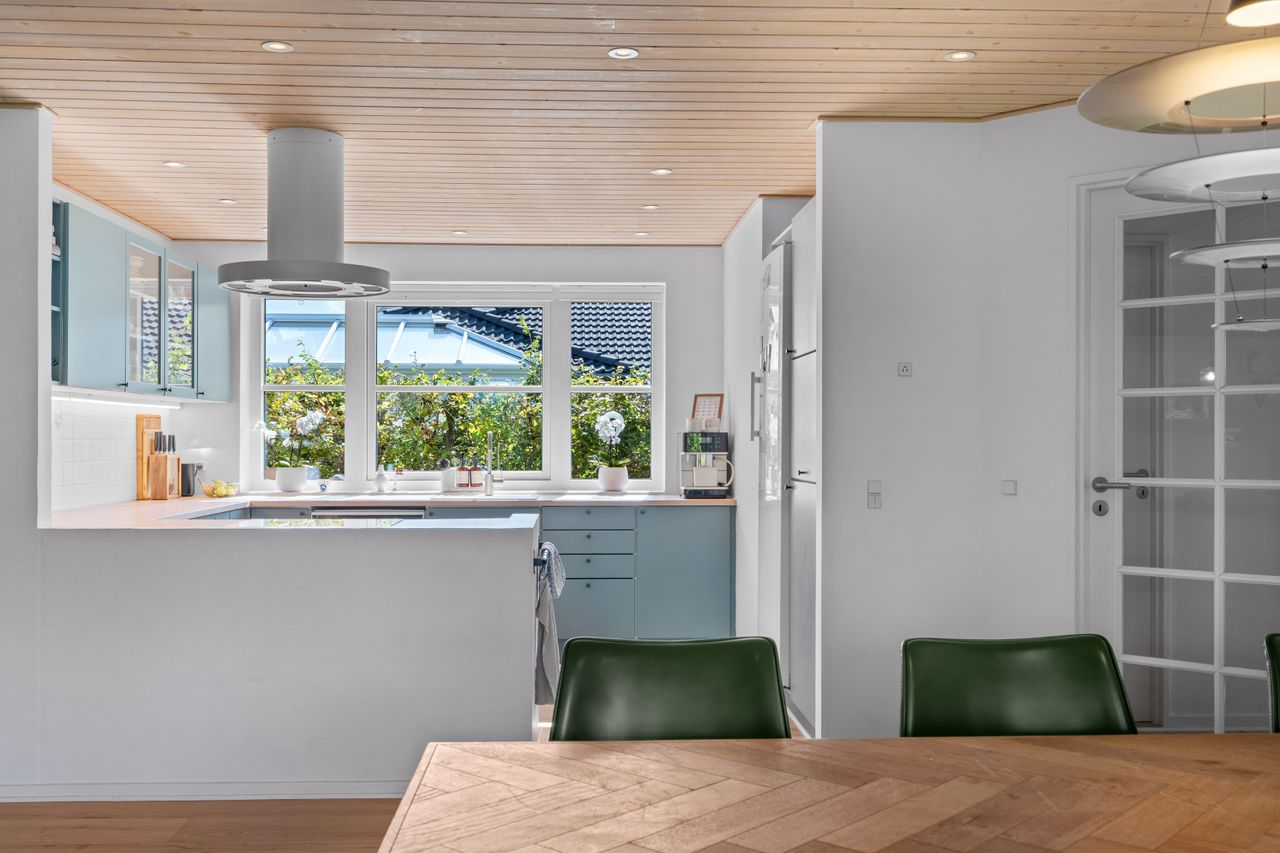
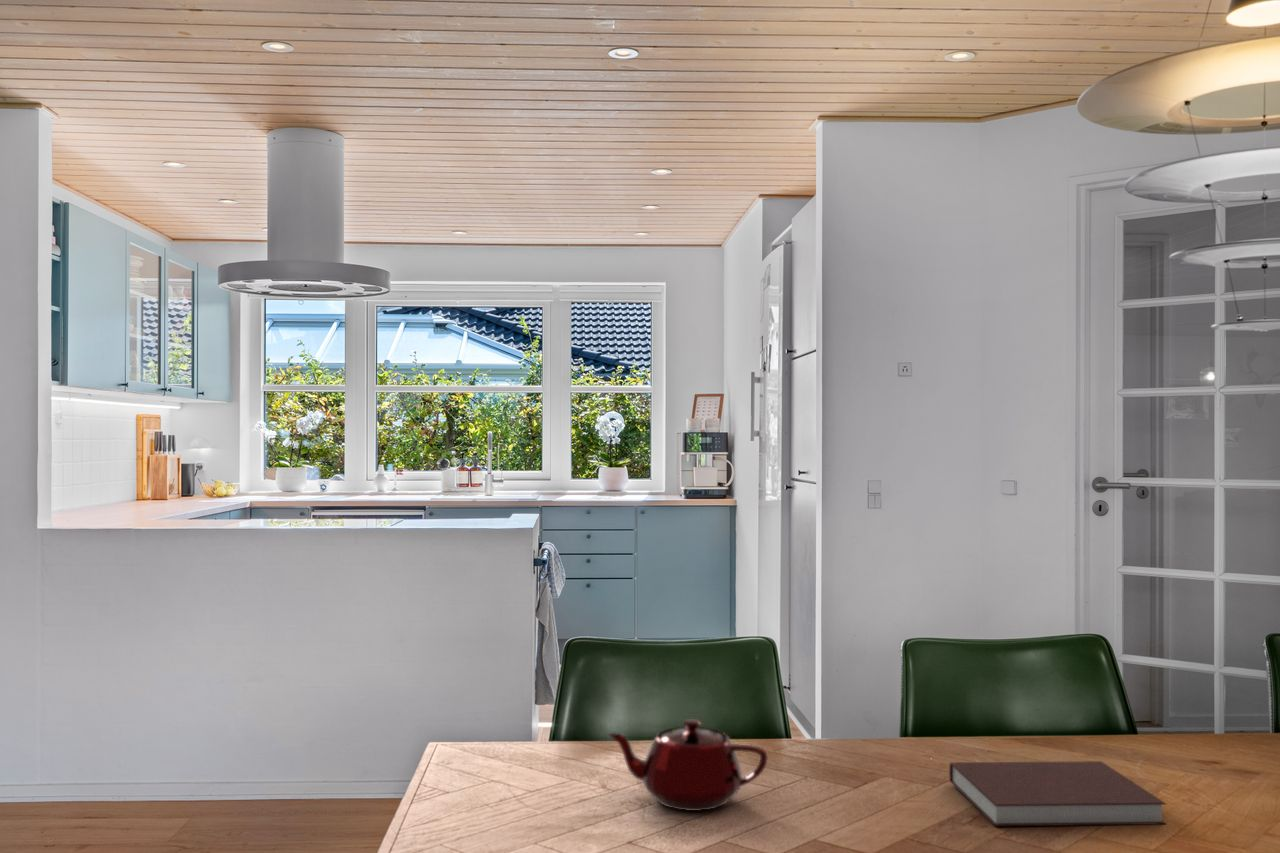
+ notebook [948,760,1167,827]
+ teapot [606,718,769,812]
